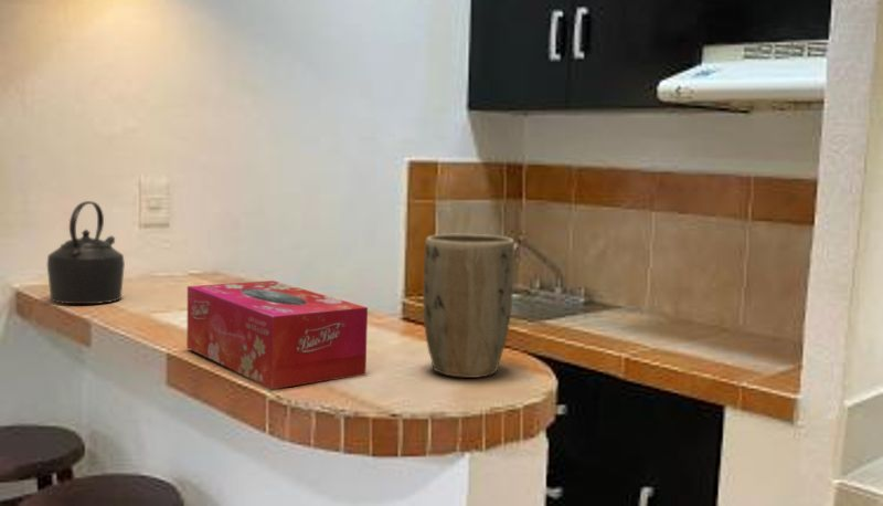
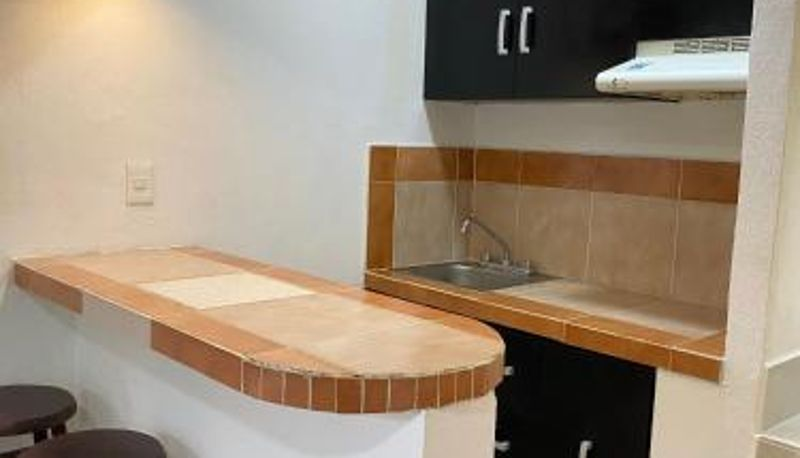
- tissue box [185,280,369,390]
- kettle [46,200,126,305]
- plant pot [422,233,515,379]
